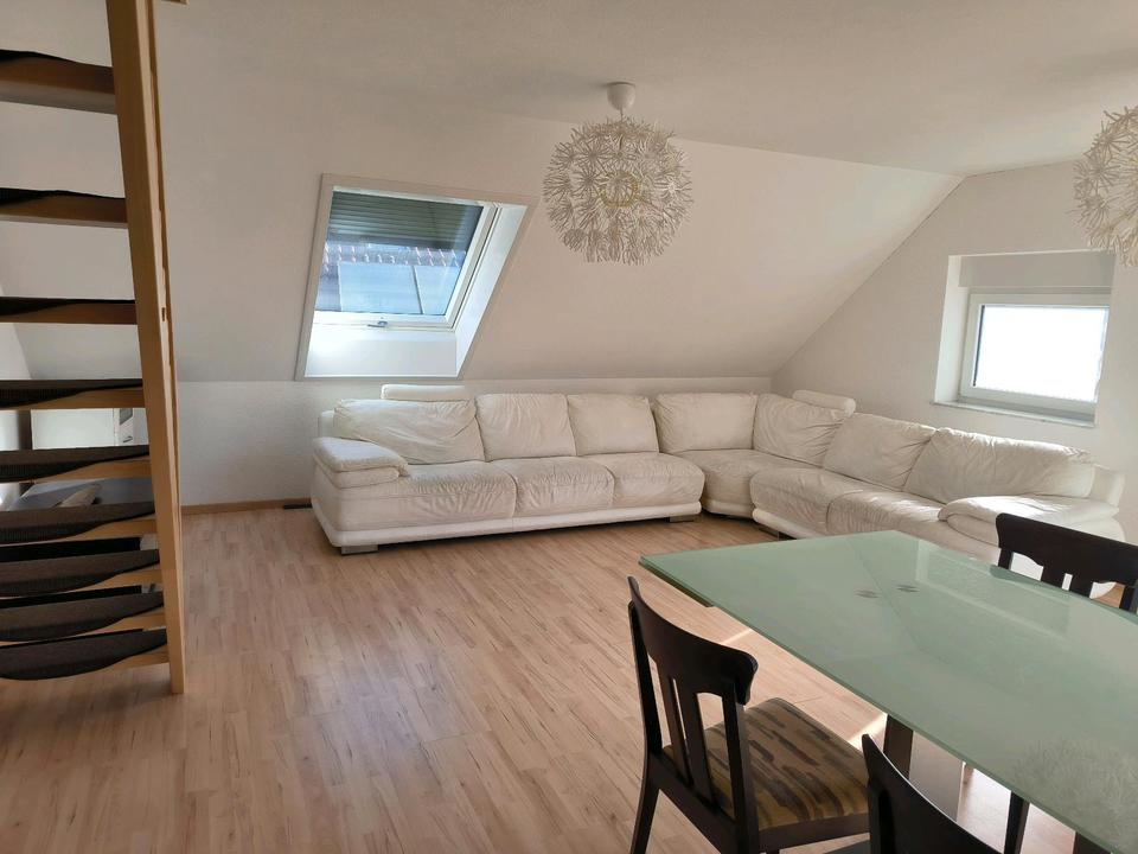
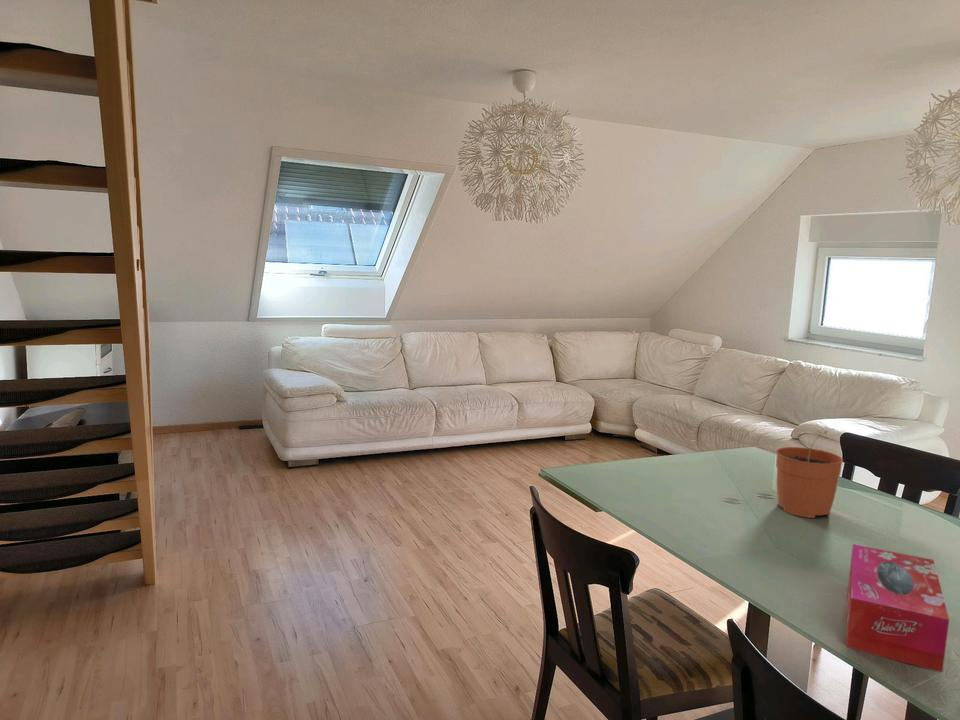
+ plant pot [775,429,844,519]
+ tissue box [845,543,950,673]
